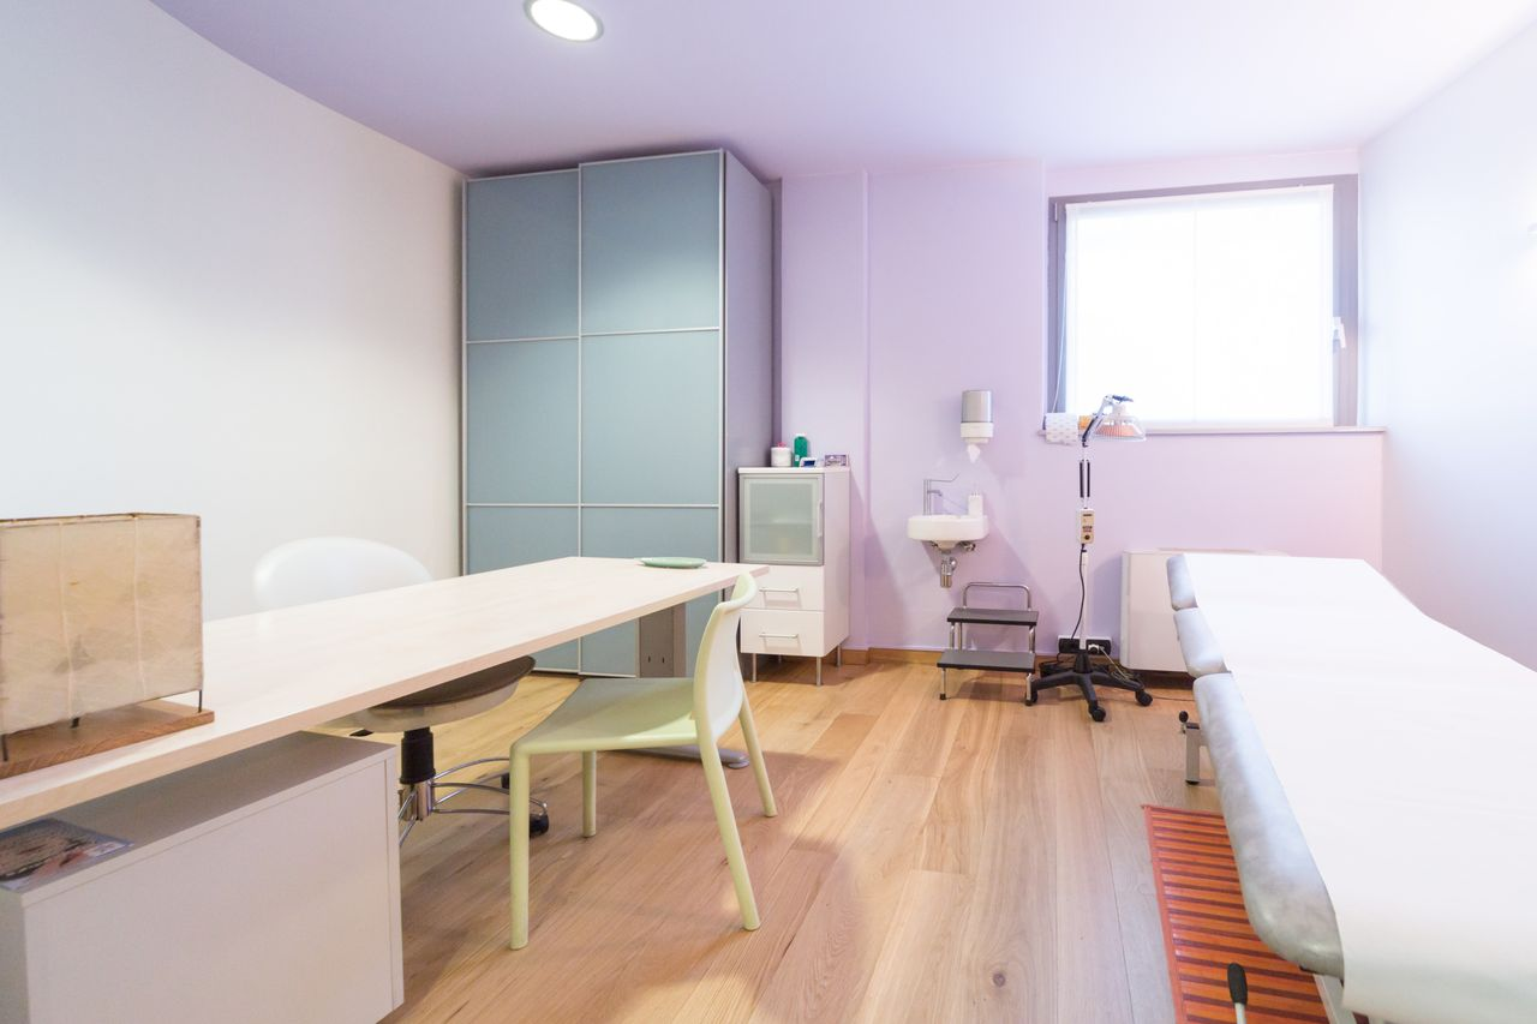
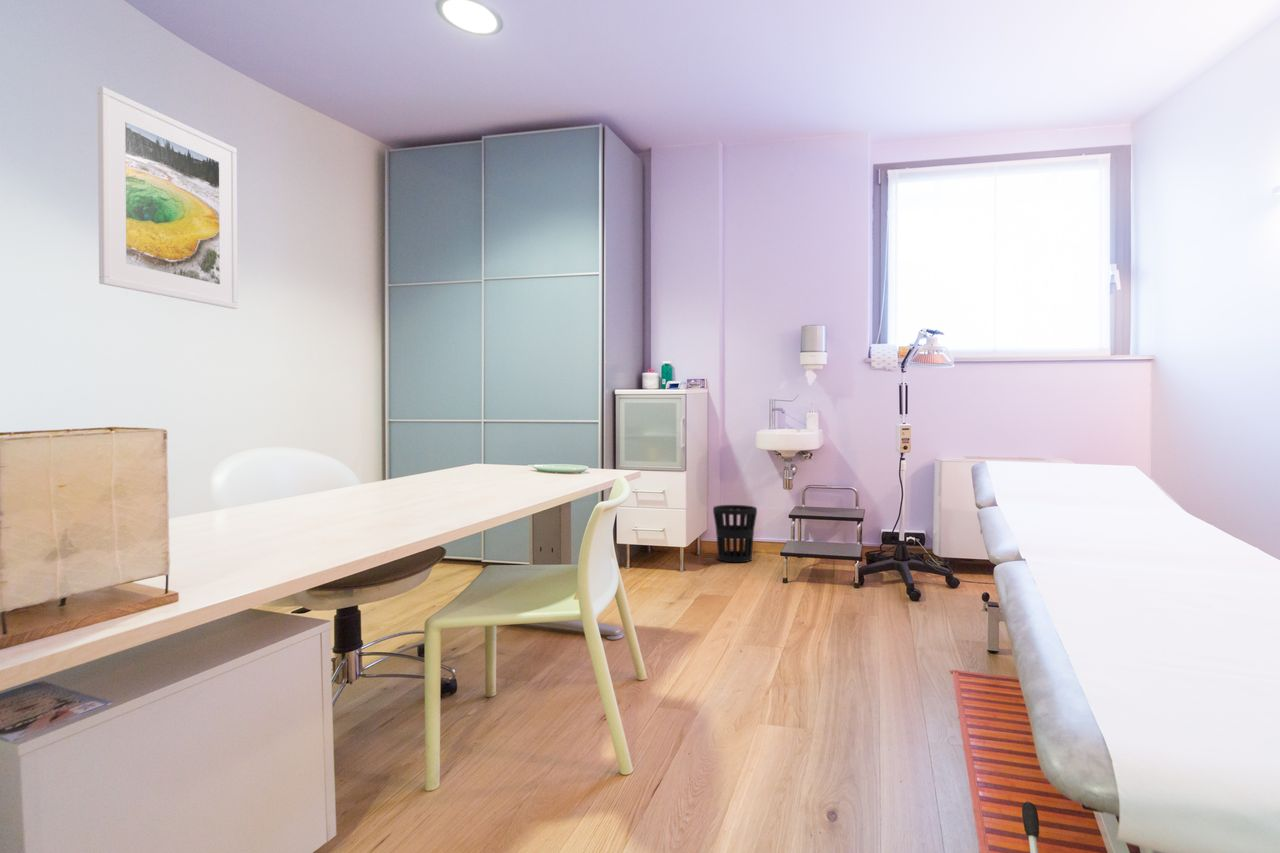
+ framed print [97,85,239,310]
+ wastebasket [712,504,758,563]
